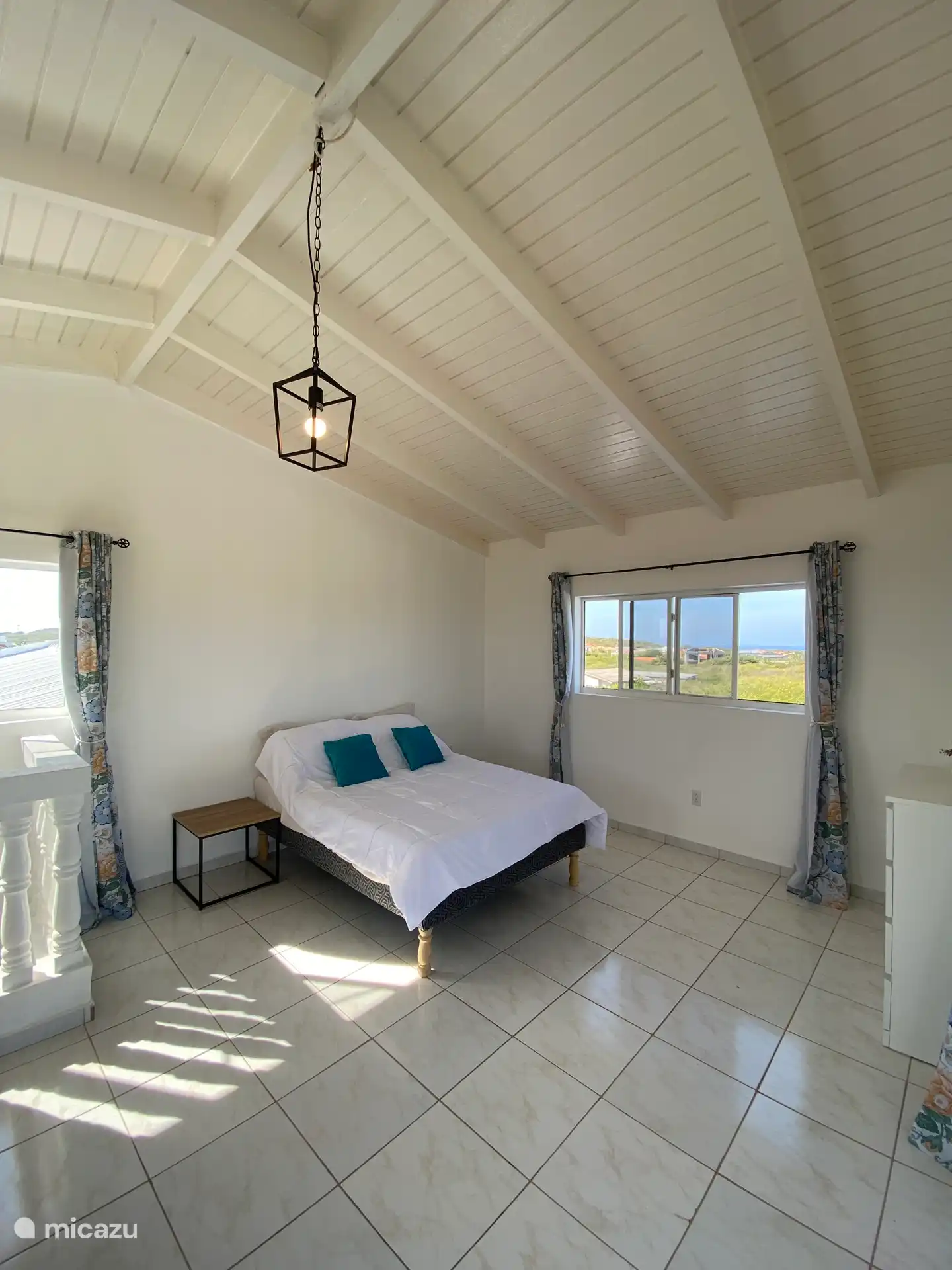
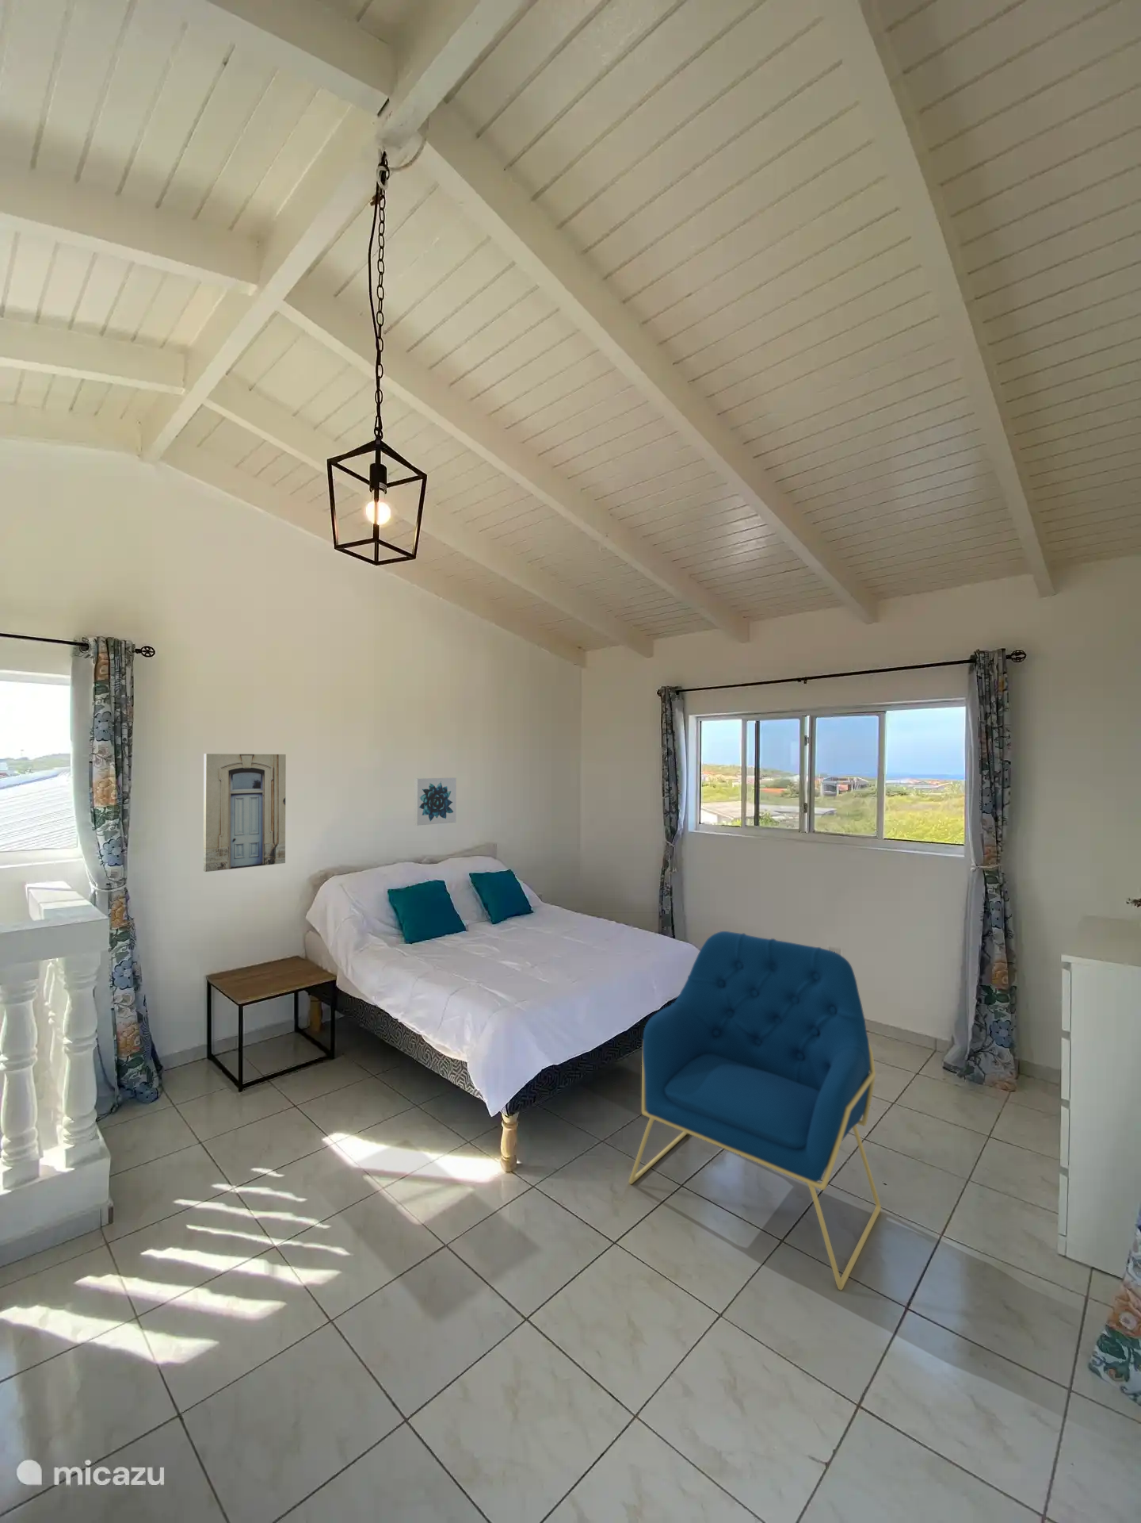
+ wall art [203,753,286,873]
+ armchair [628,931,882,1290]
+ wall art [413,777,457,826]
